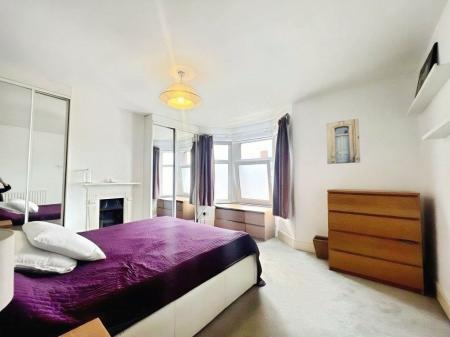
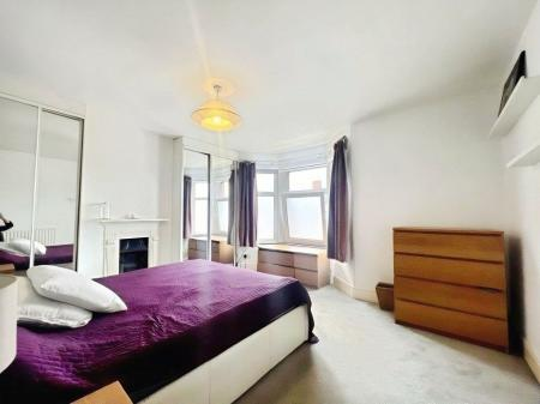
- wall art [325,118,361,165]
